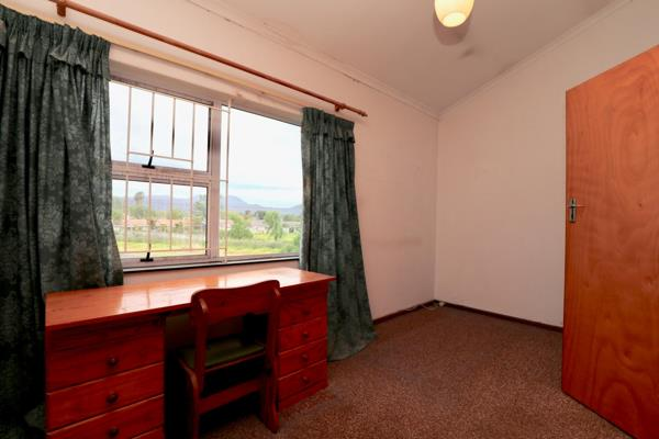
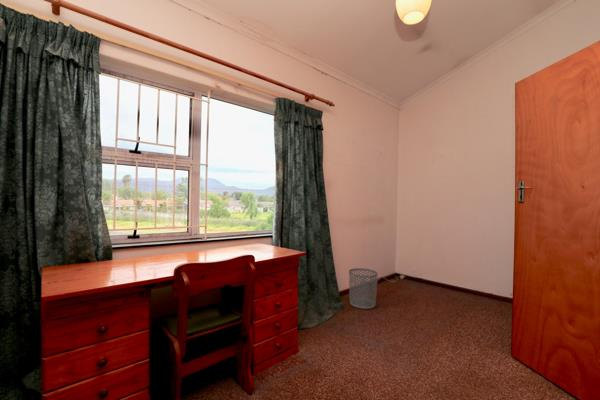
+ waste bin [348,267,379,310]
